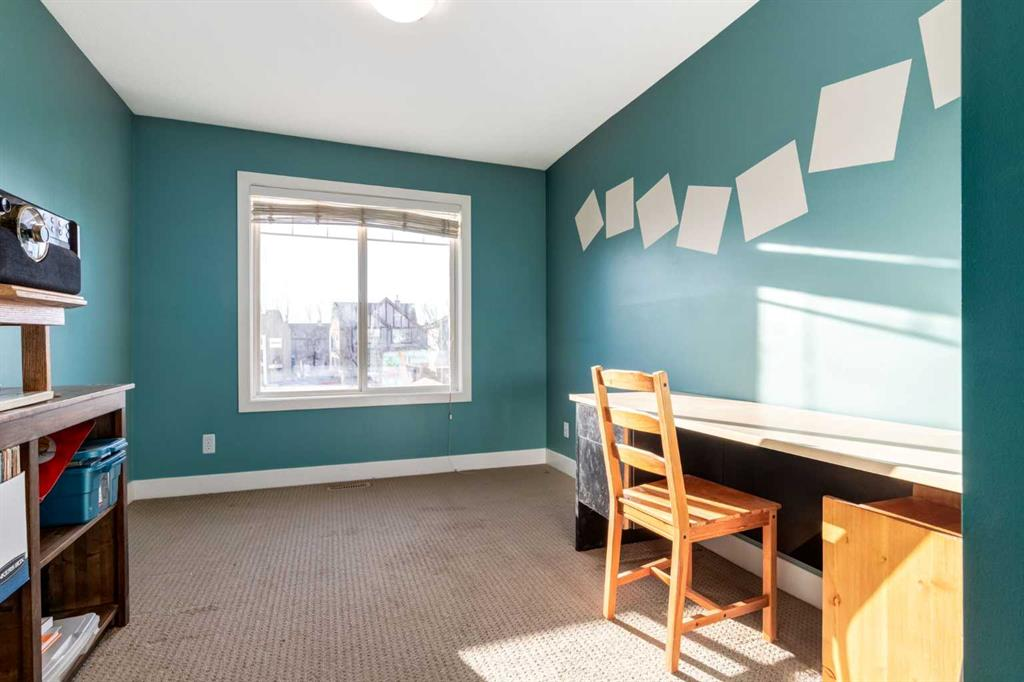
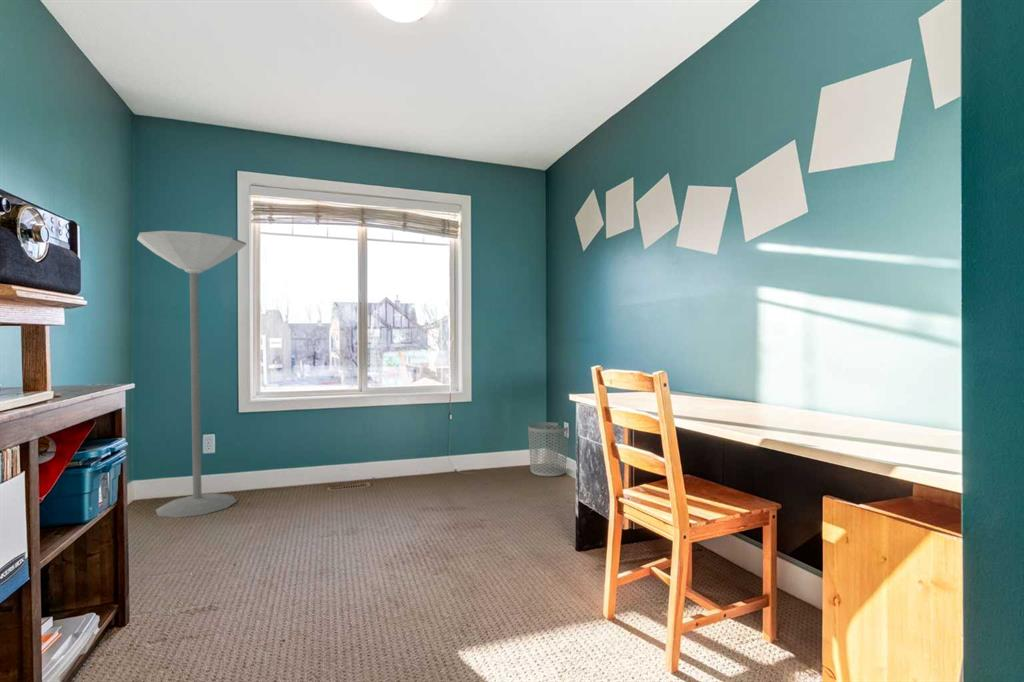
+ floor lamp [136,230,247,519]
+ waste bin [527,421,569,477]
